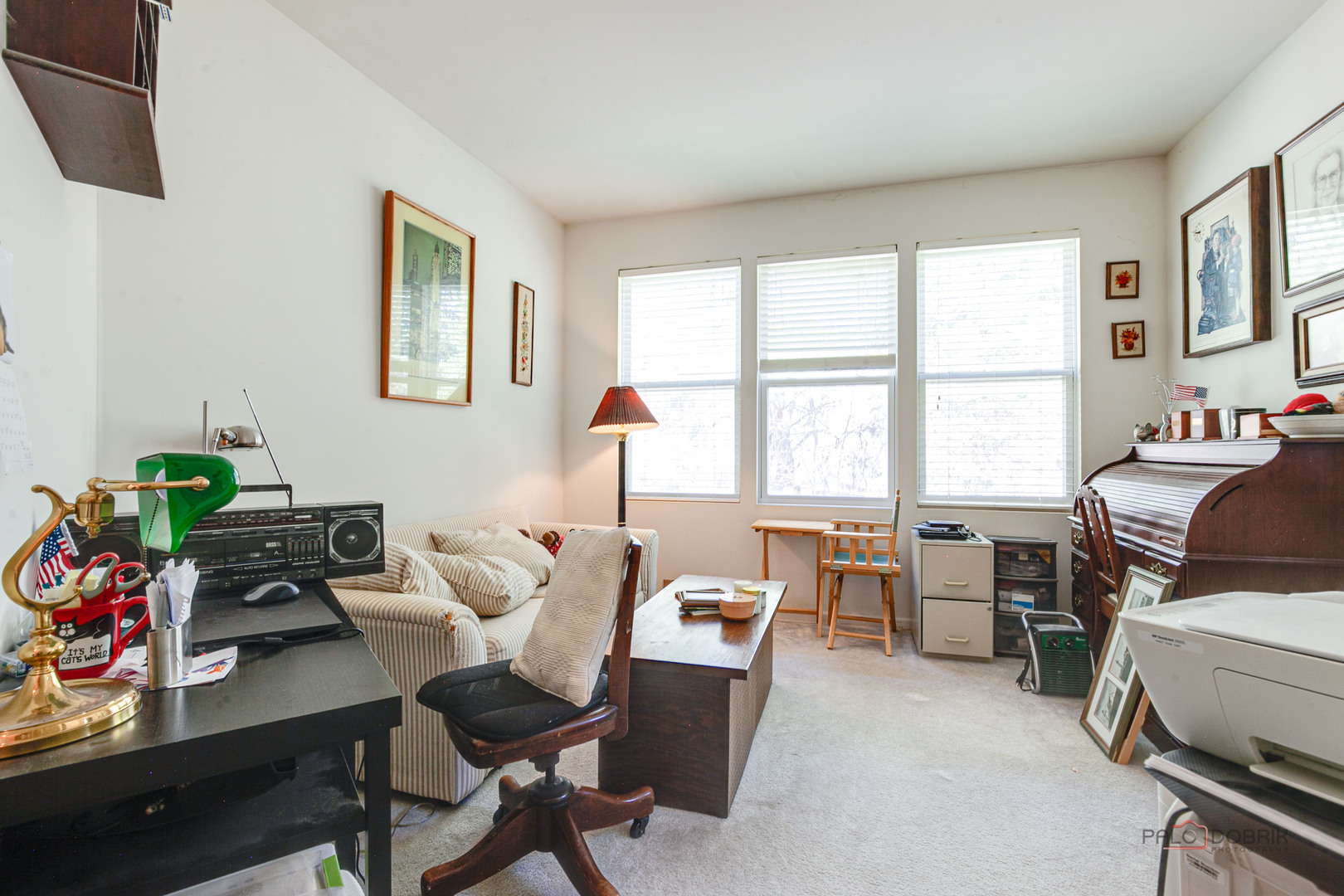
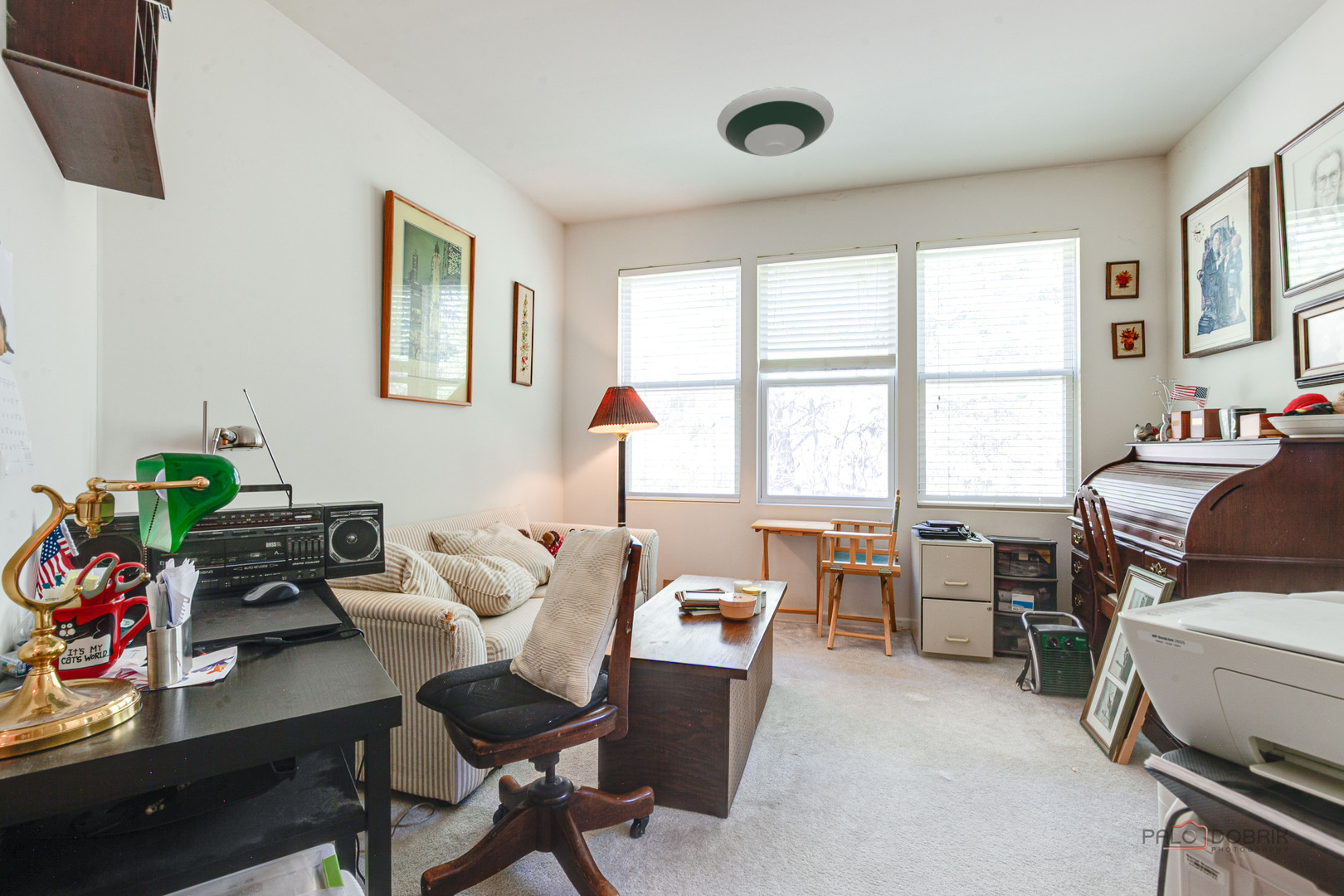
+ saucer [716,85,835,157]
